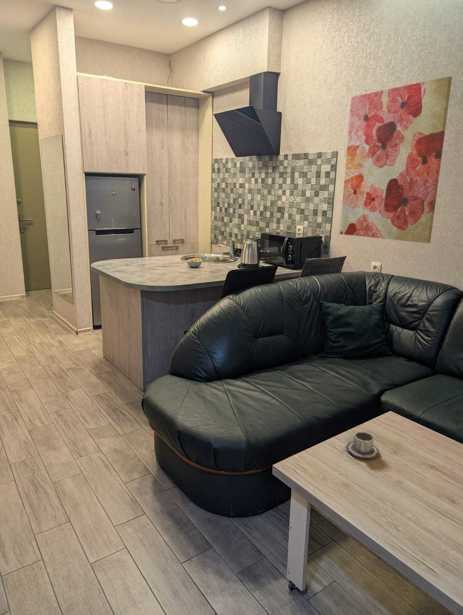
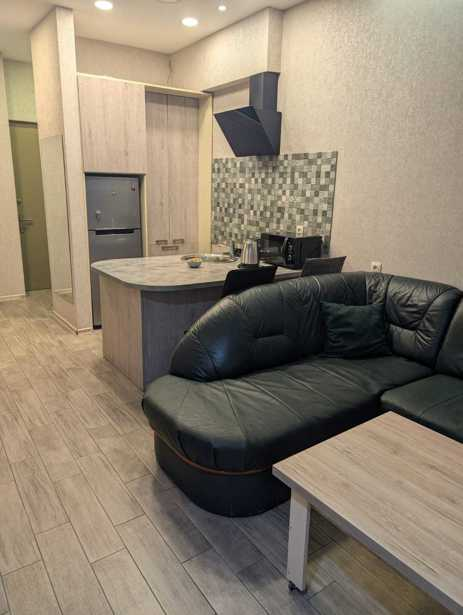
- wall art [339,75,453,244]
- cup [346,431,380,460]
